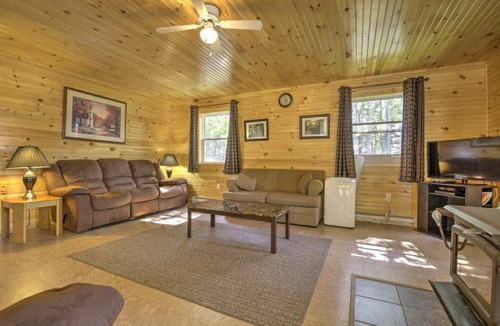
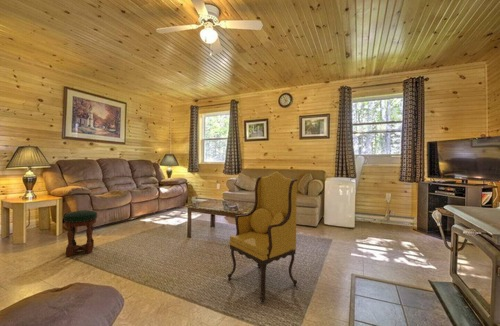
+ armchair [227,171,298,303]
+ stool [63,209,98,257]
